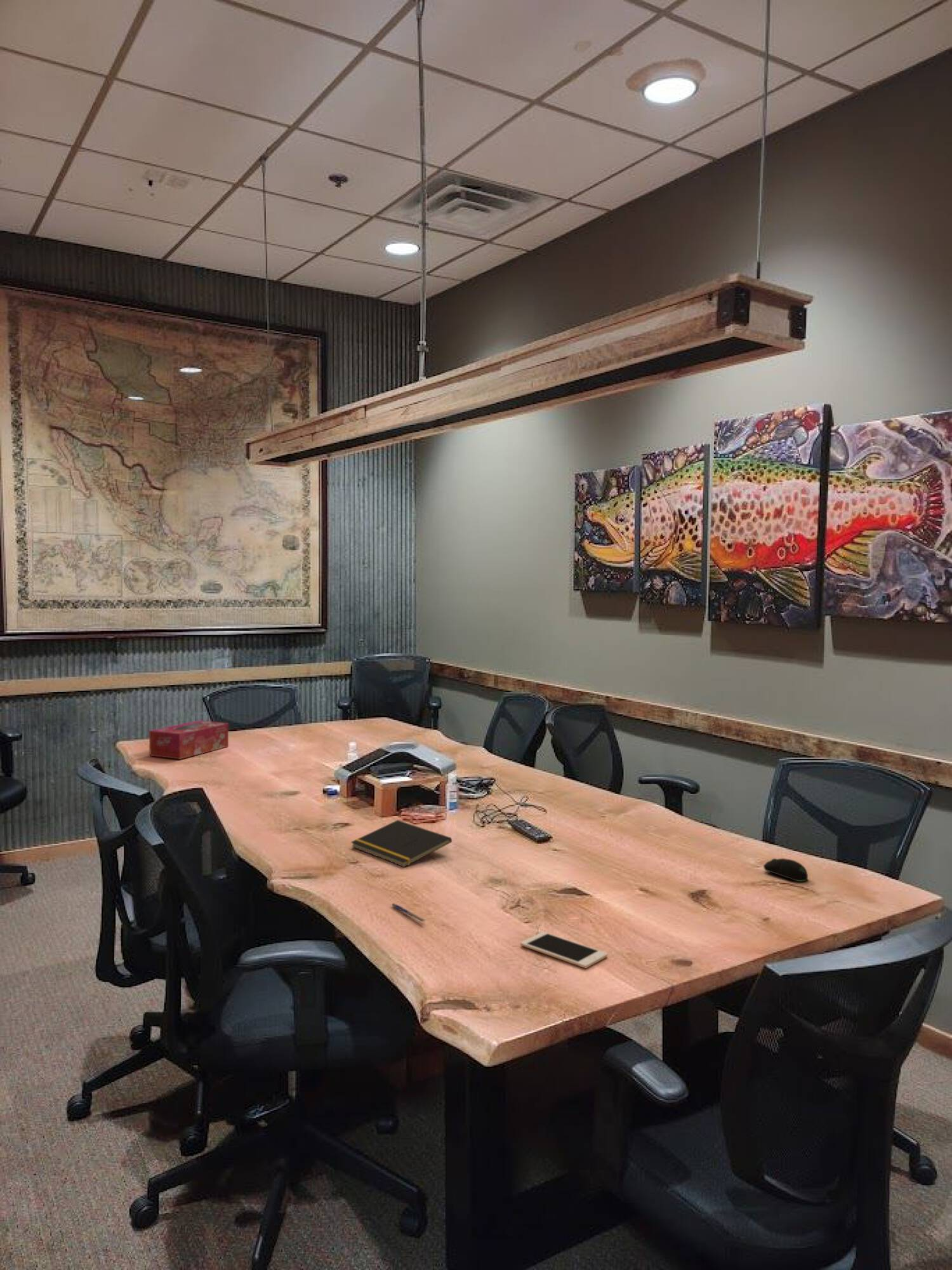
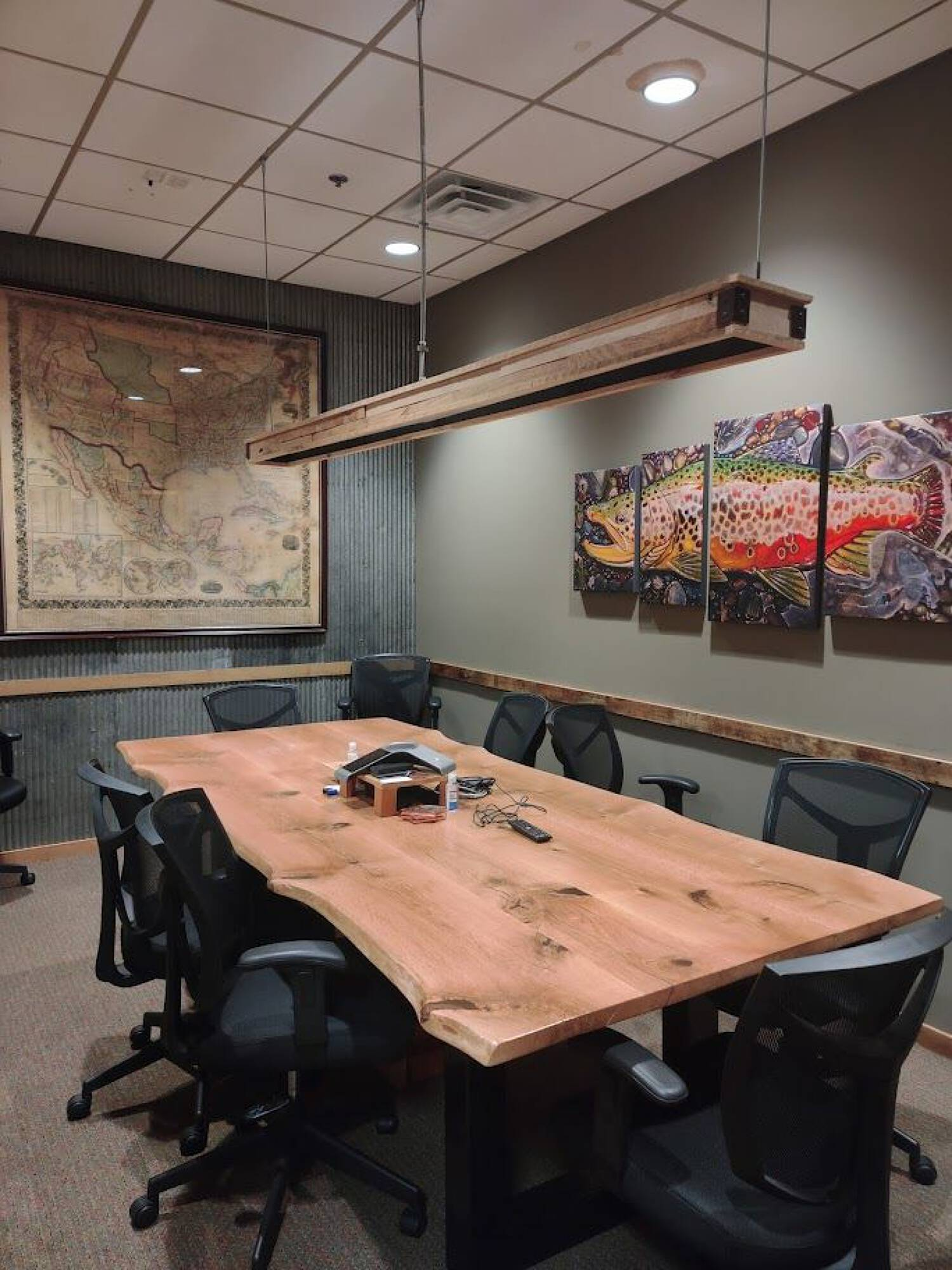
- computer mouse [763,858,809,882]
- pen [389,902,427,923]
- notepad [350,819,453,867]
- cell phone [520,932,608,969]
- tissue box [149,719,229,760]
